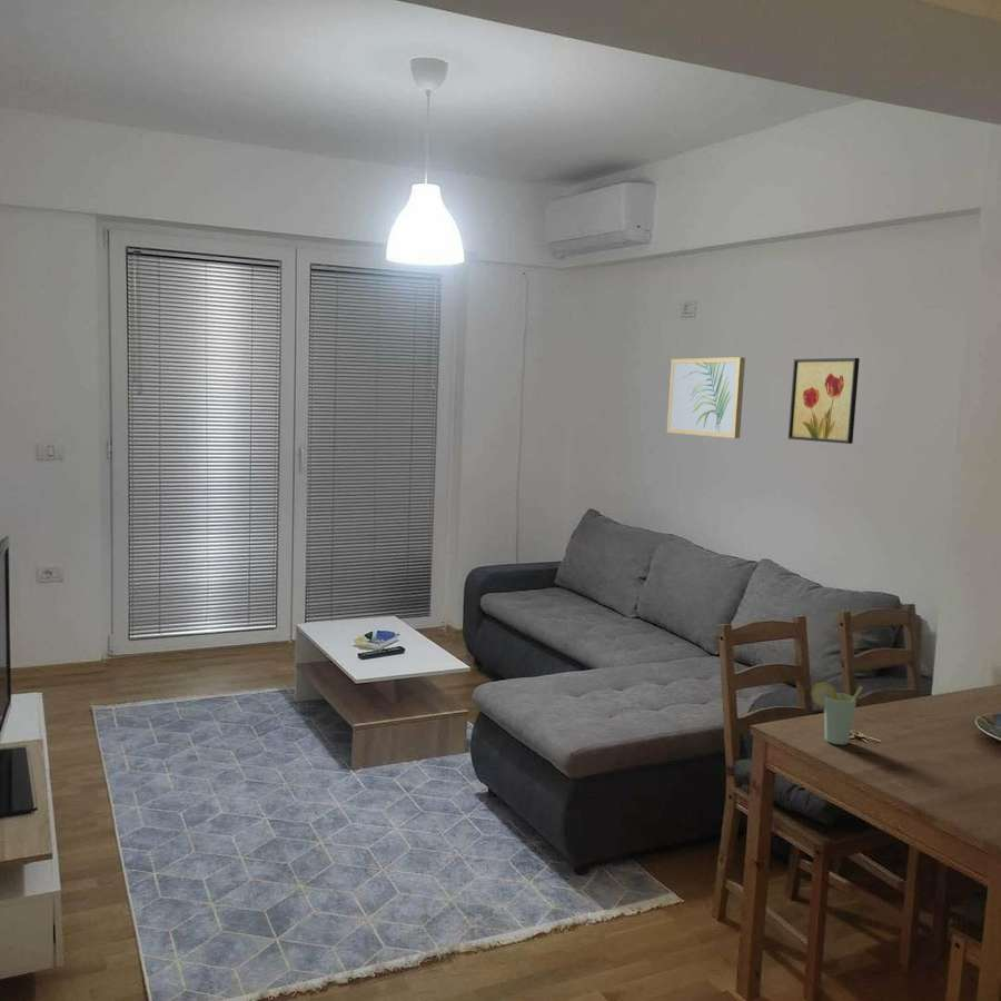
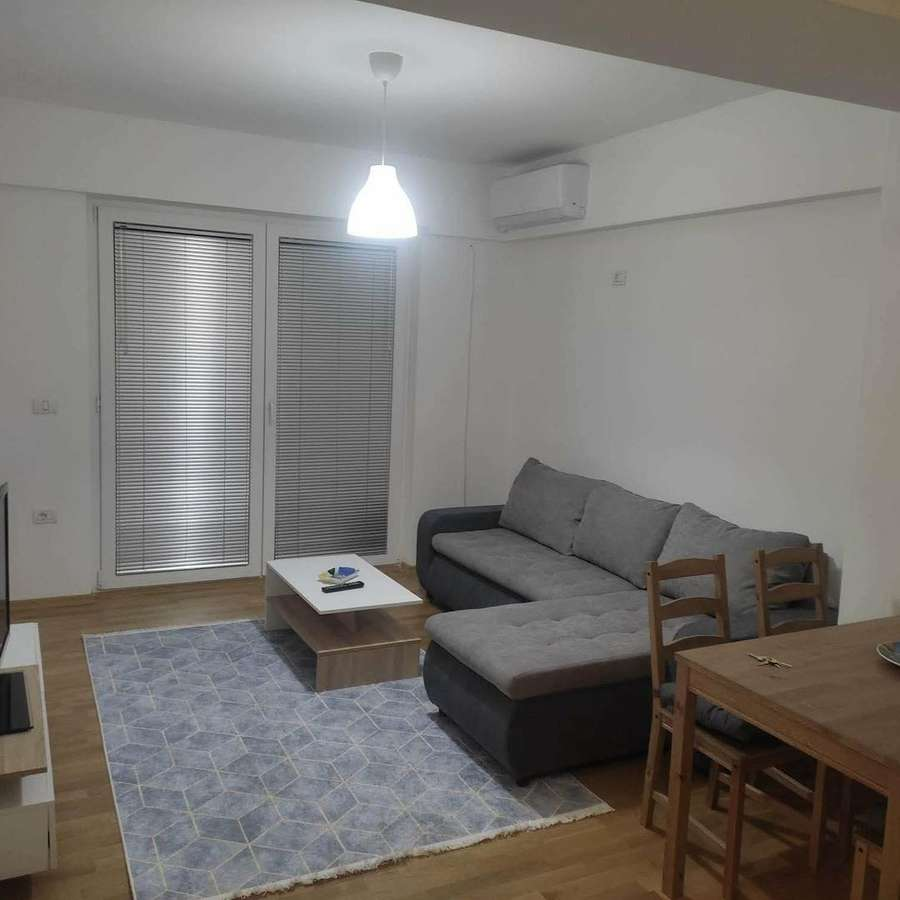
- wall art [666,356,746,439]
- cup [810,681,864,746]
- wall art [787,357,861,445]
